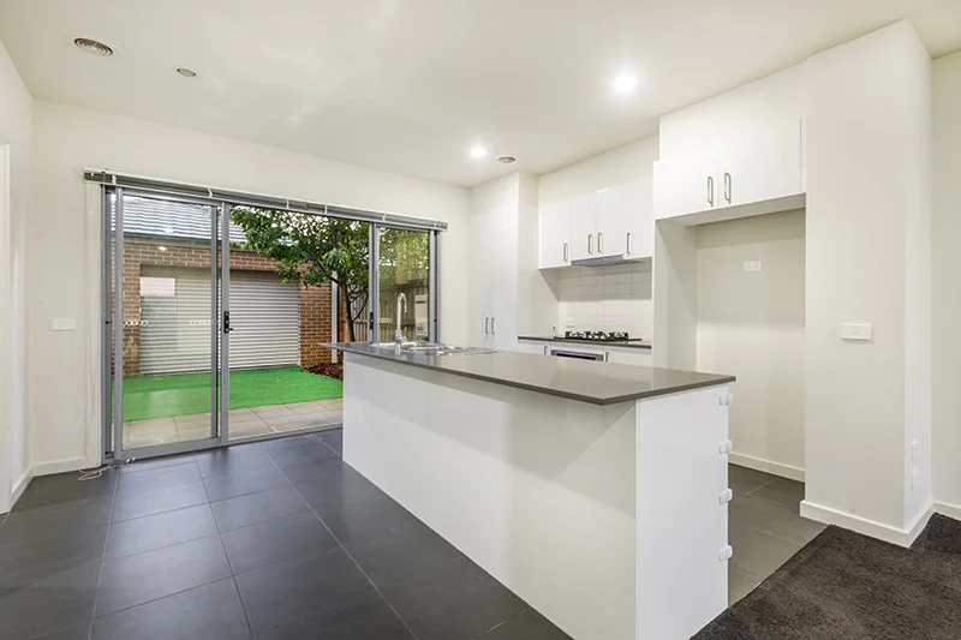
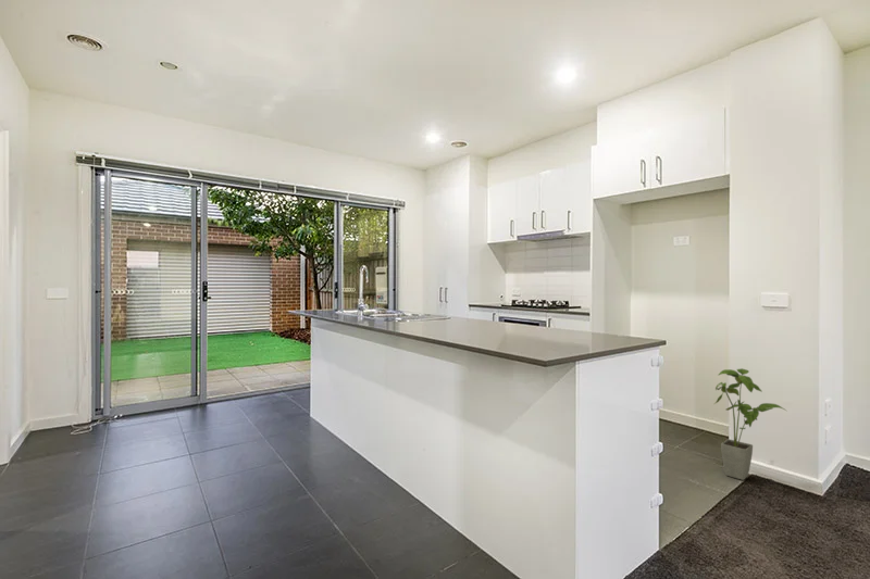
+ house plant [713,367,787,481]
